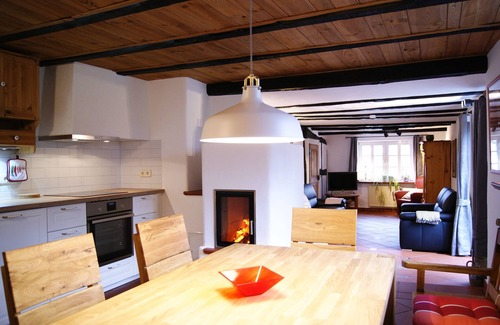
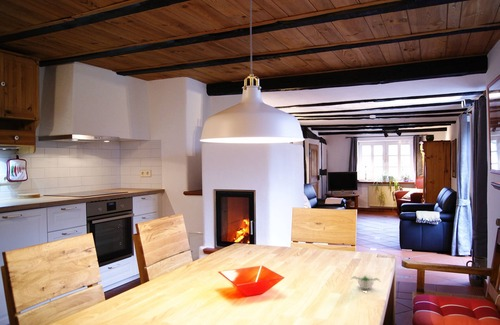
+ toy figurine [350,272,381,290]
